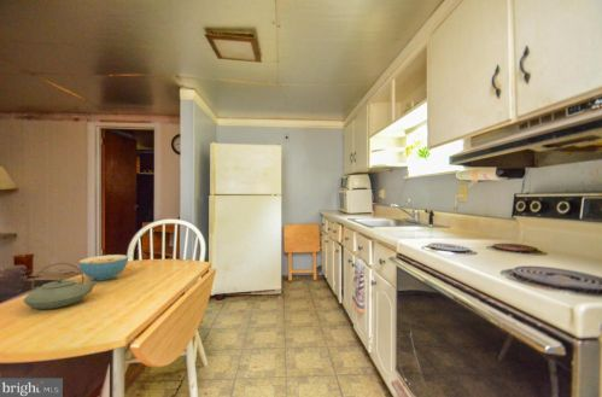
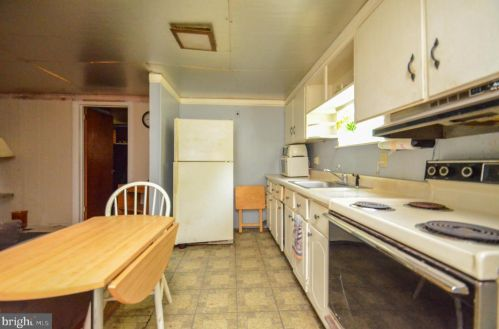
- cereal bowl [78,253,129,282]
- teapot [23,262,99,310]
